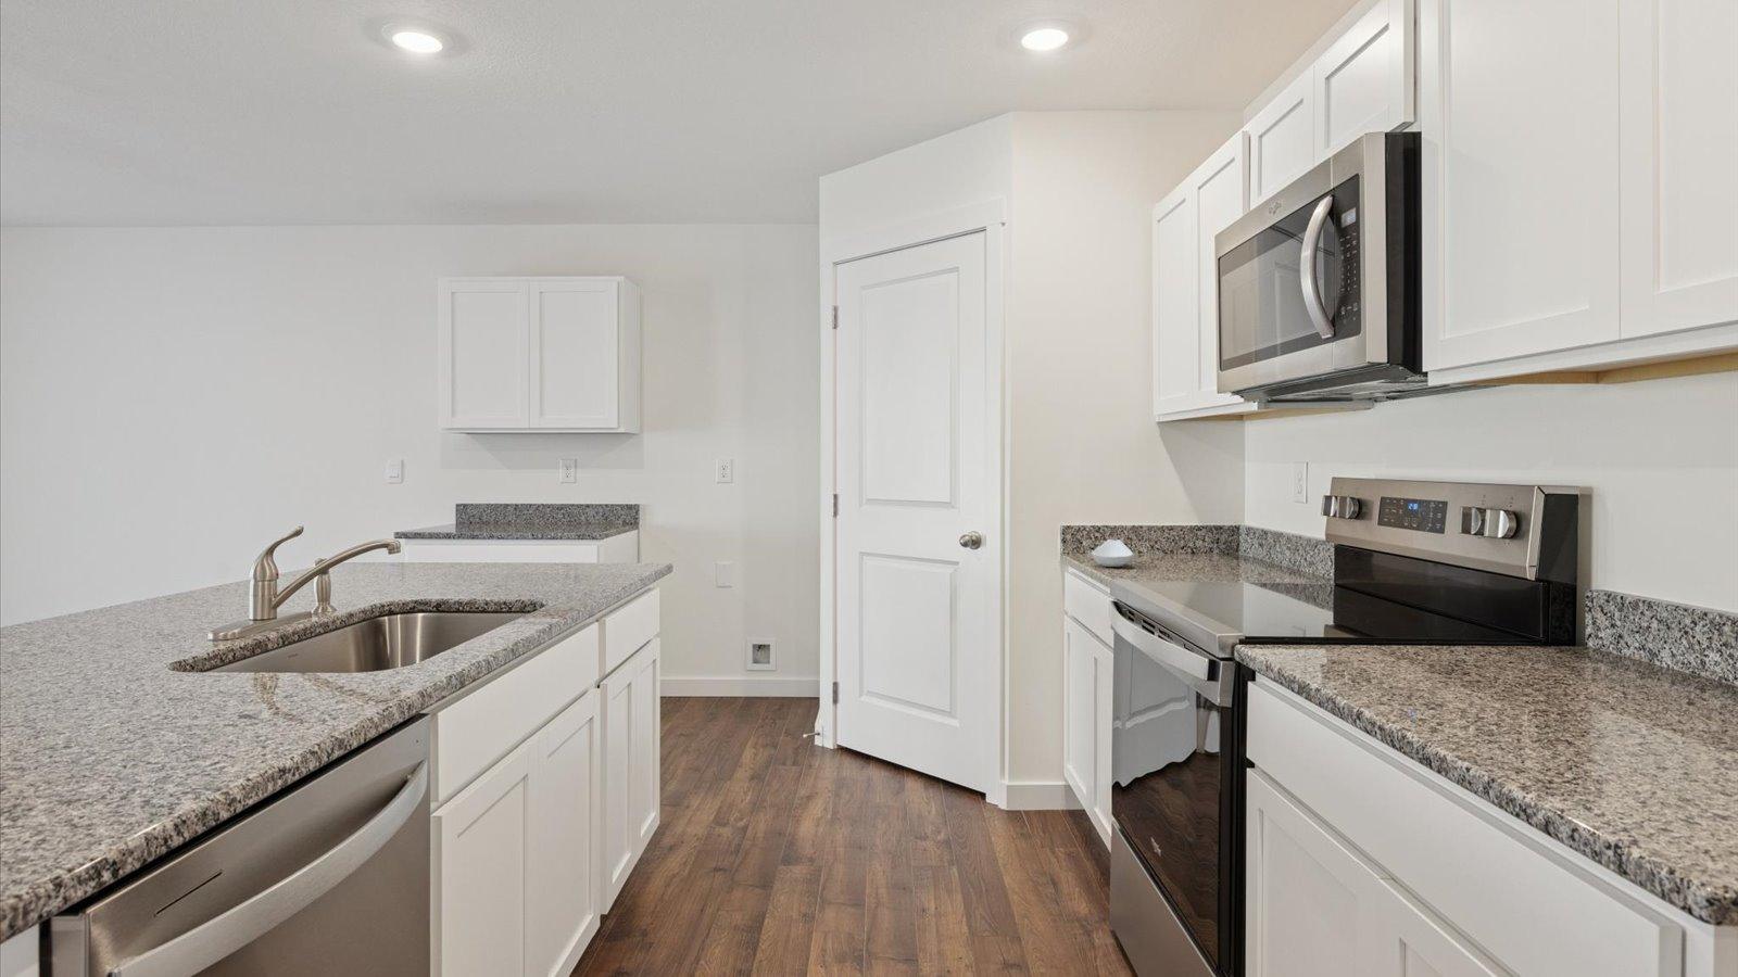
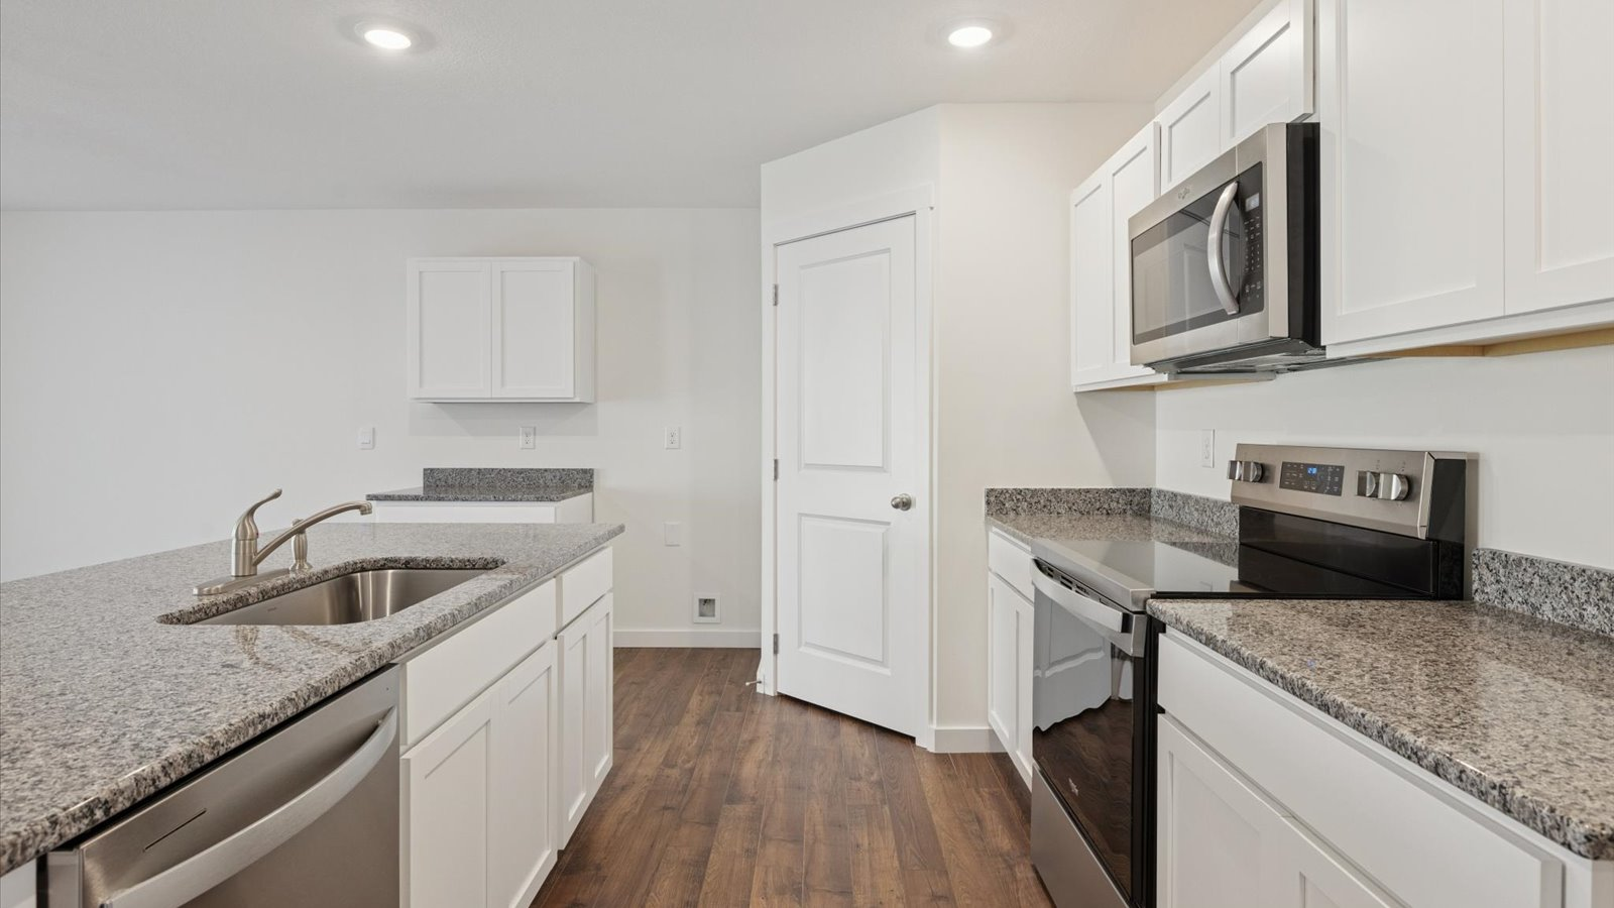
- spoon rest [1091,538,1134,568]
